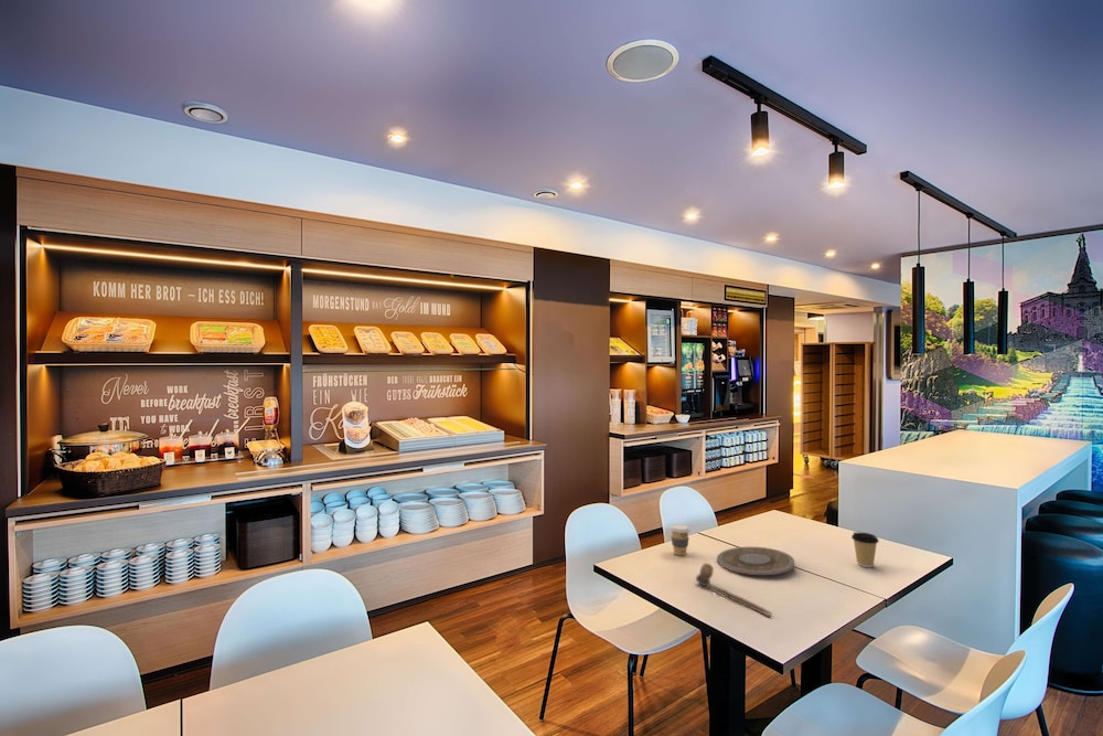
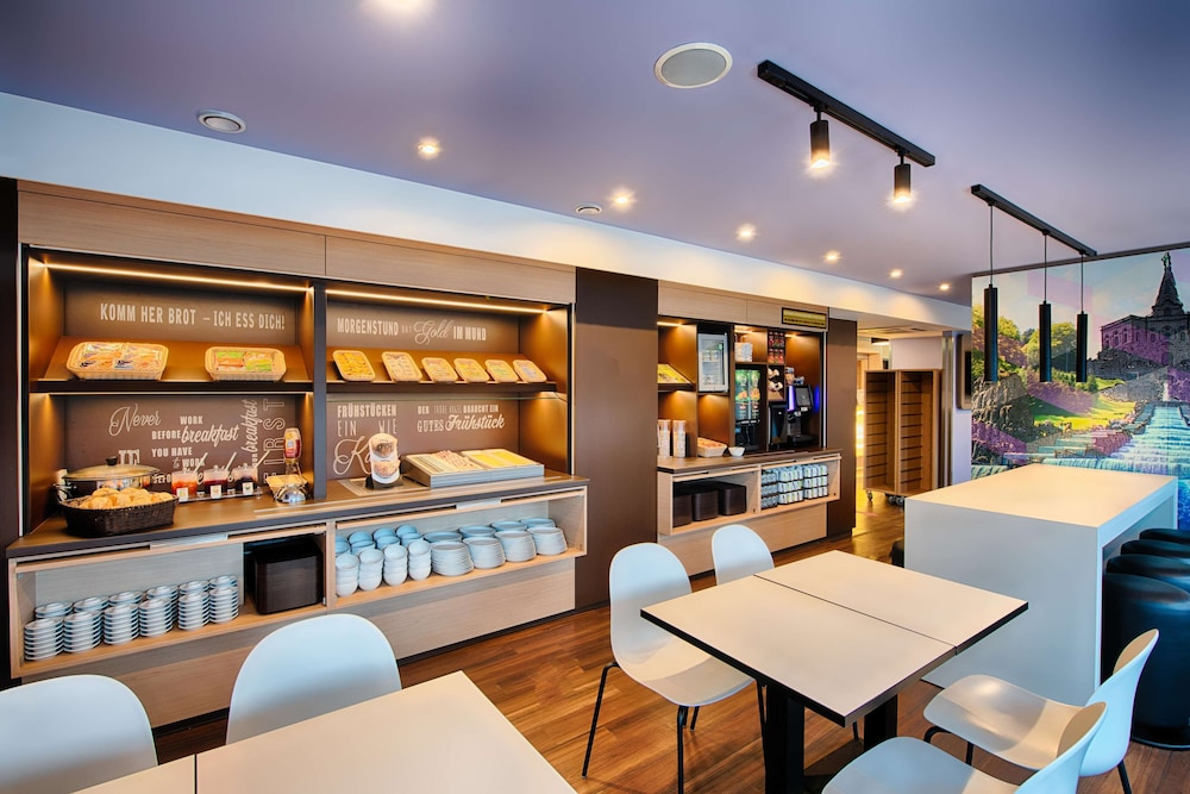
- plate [716,545,796,576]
- spoon [695,562,773,618]
- coffee cup [850,531,880,568]
- coffee cup [668,523,692,556]
